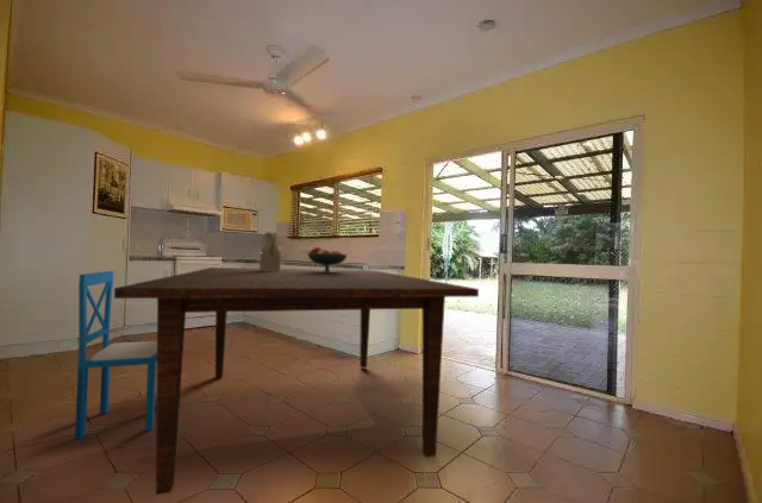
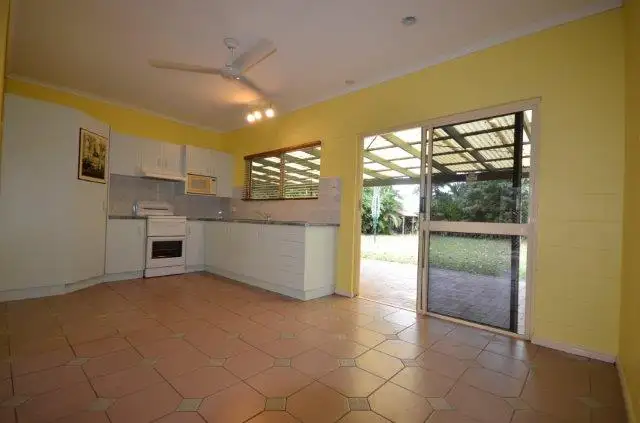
- table [113,266,480,496]
- ceramic pitcher [258,231,282,271]
- fruit bowl [306,246,349,272]
- chair [74,270,157,440]
